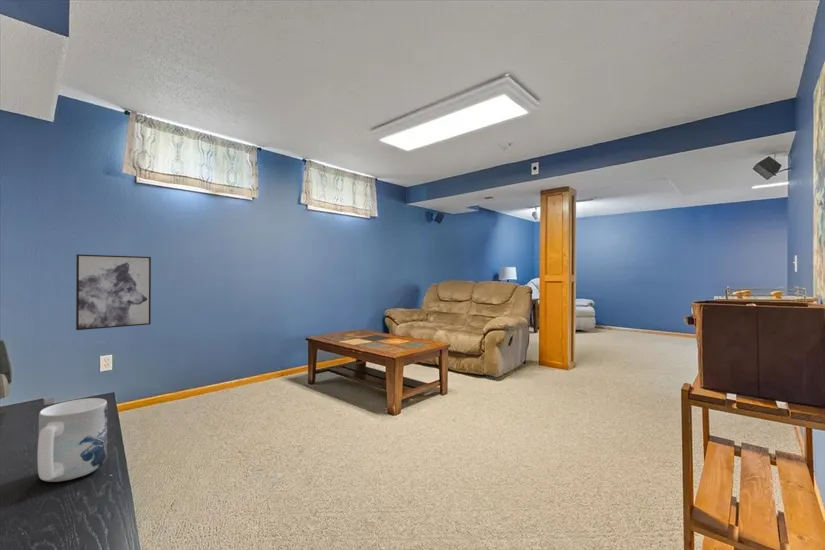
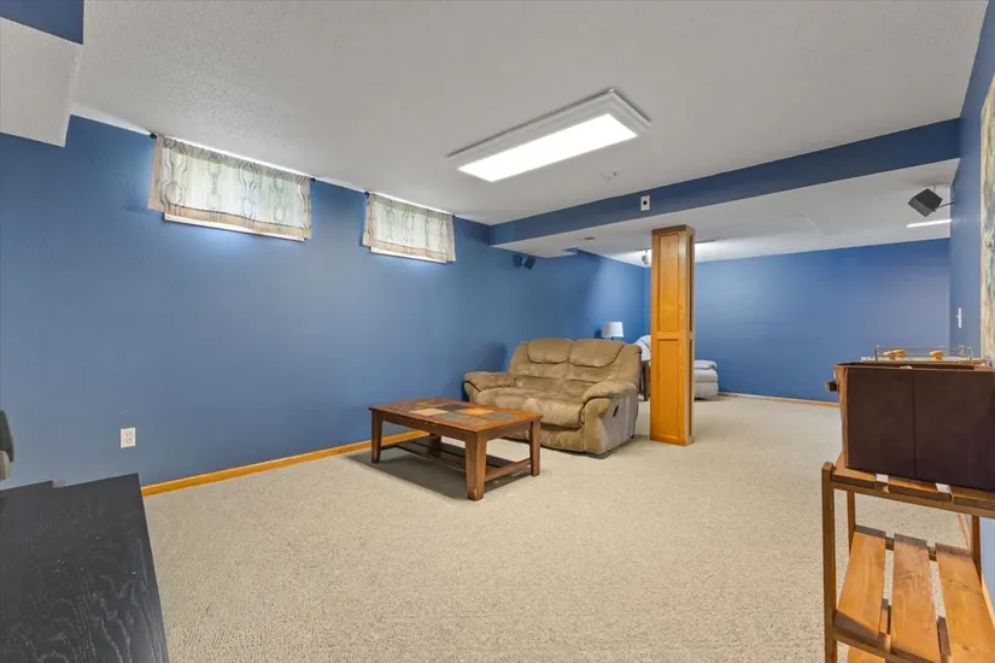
- wall art [75,253,152,331]
- mug [37,397,108,483]
